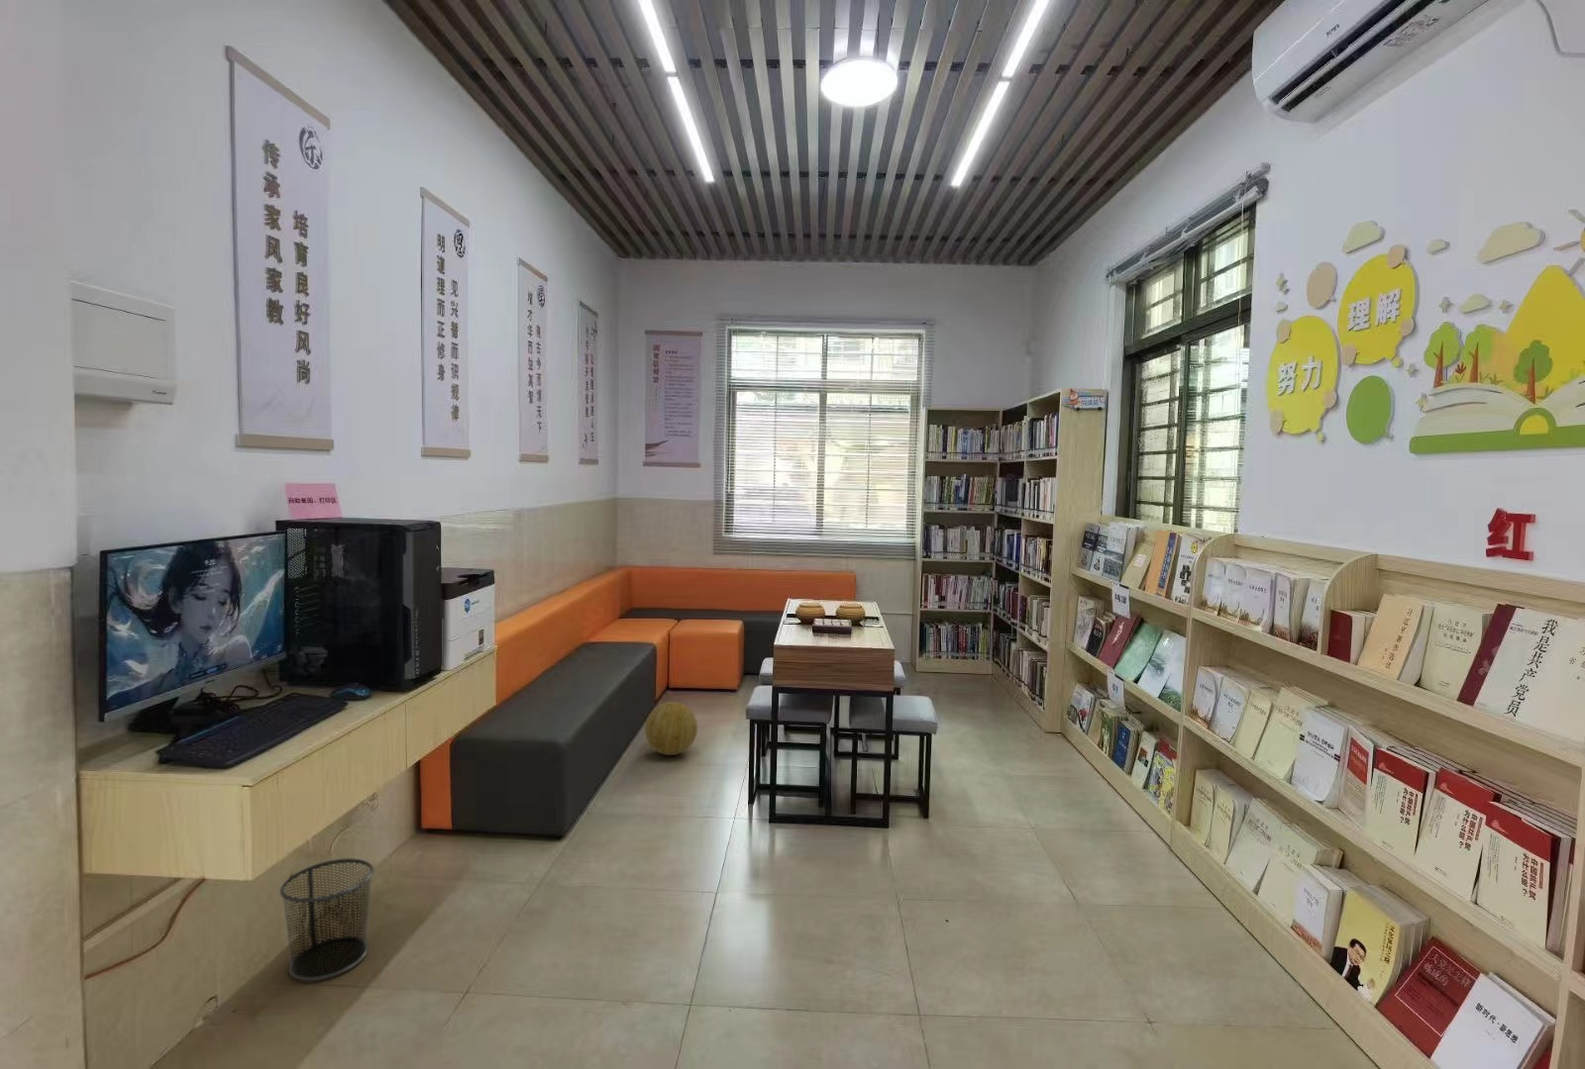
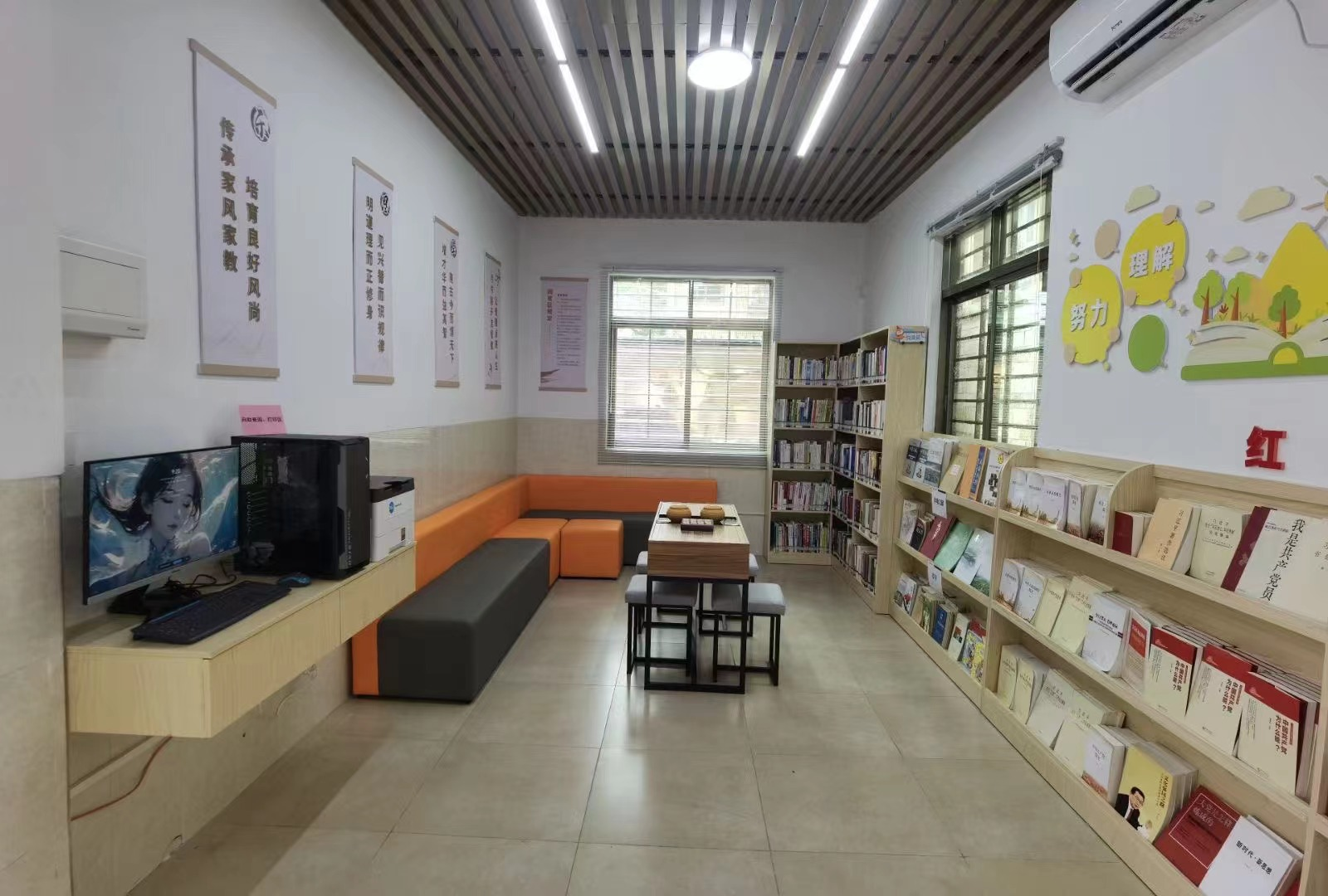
- decorative ball [645,700,698,756]
- waste bin [278,857,376,982]
